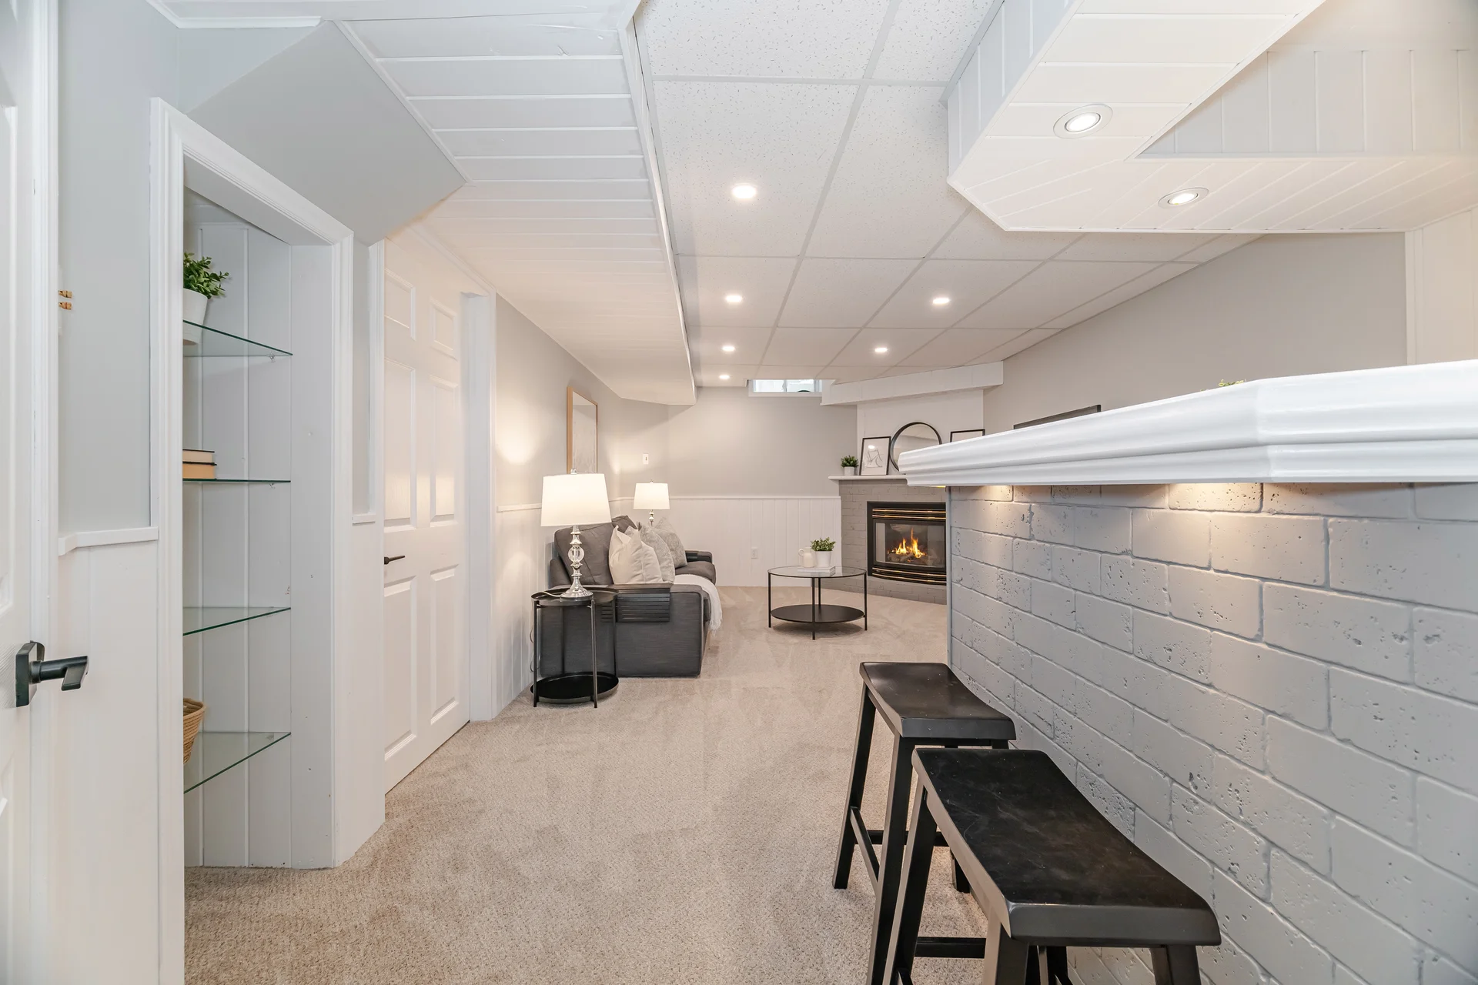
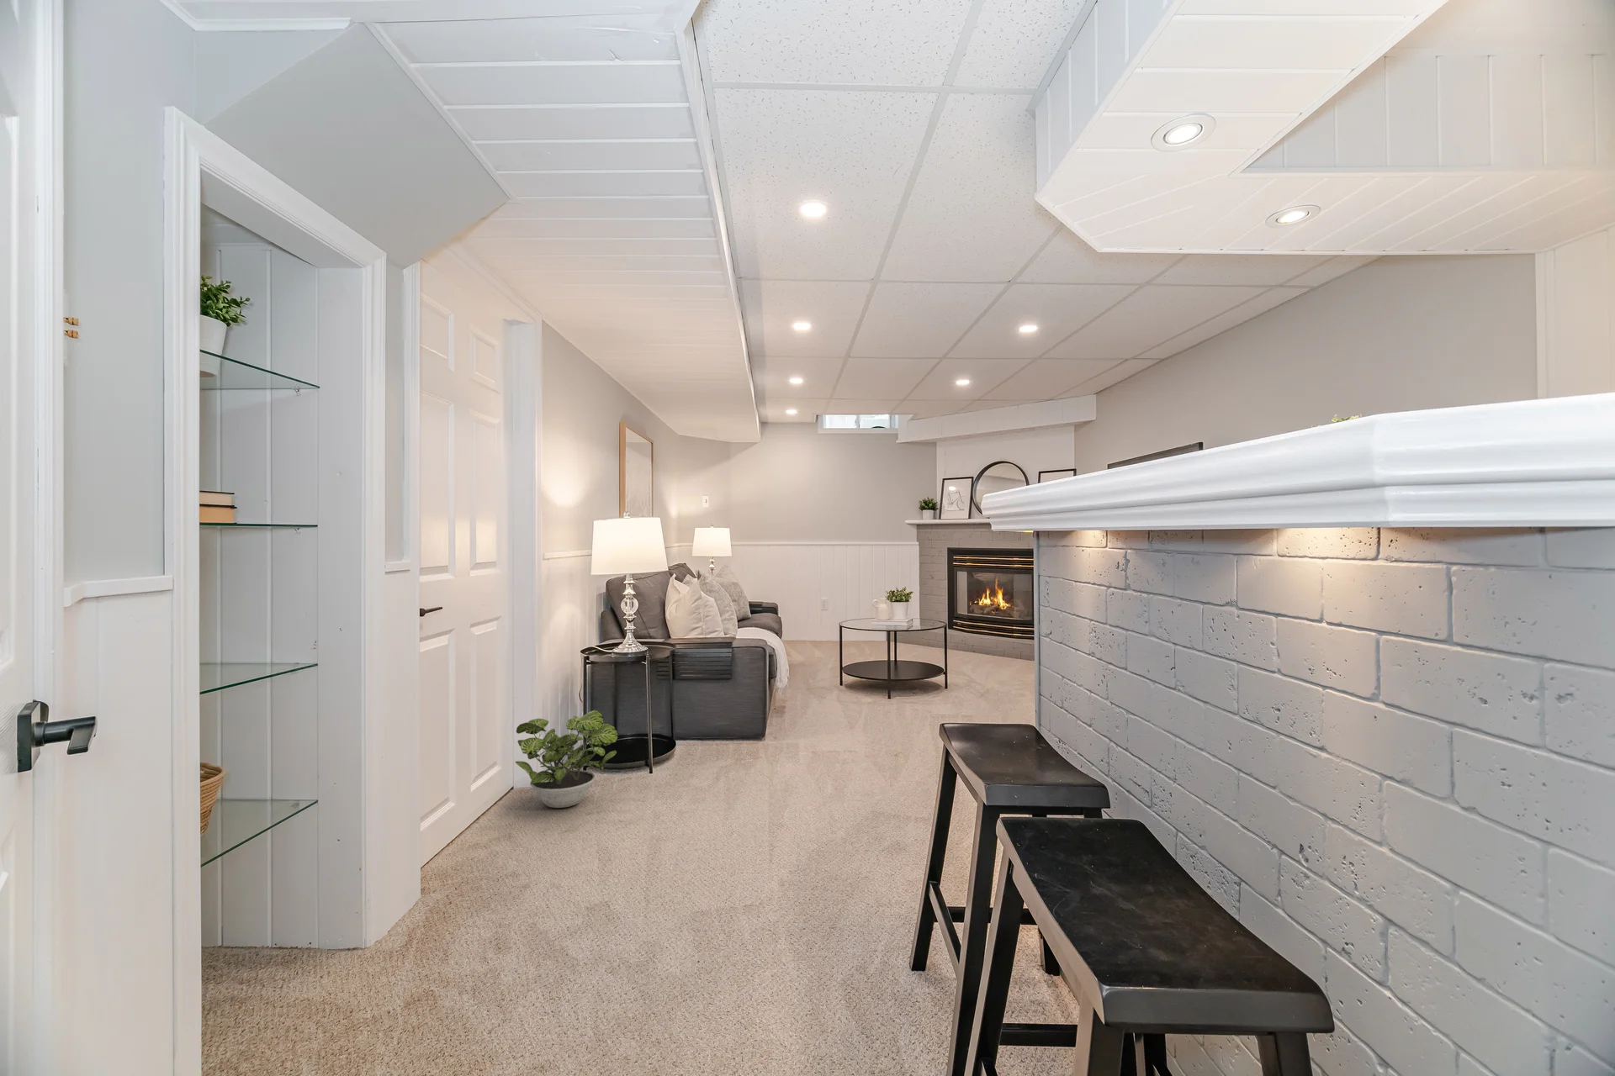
+ potted plant [514,710,618,808]
